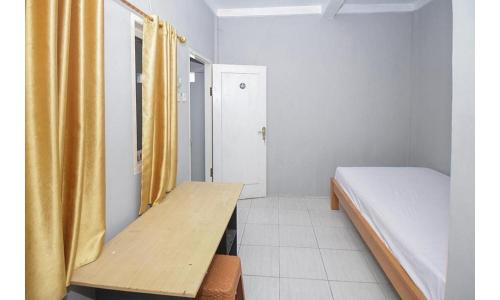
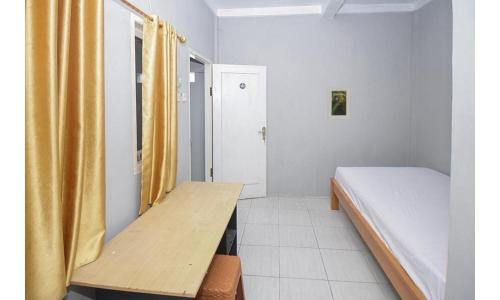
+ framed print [326,86,352,121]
